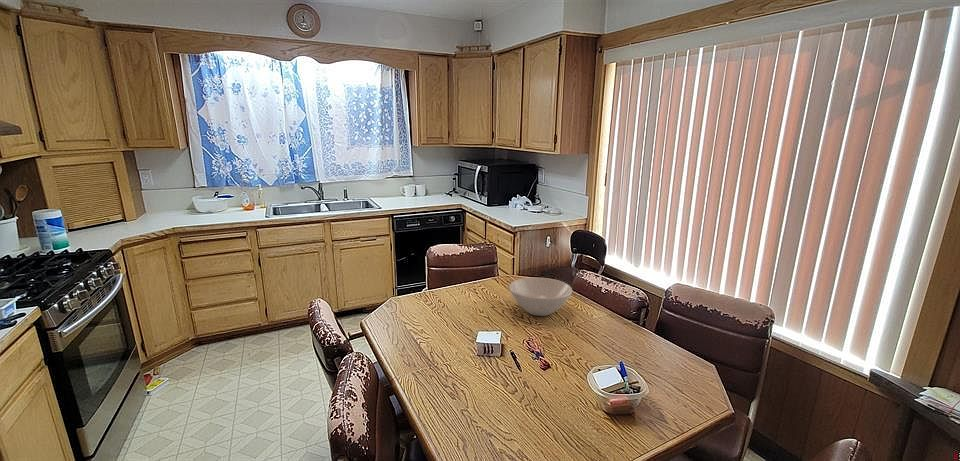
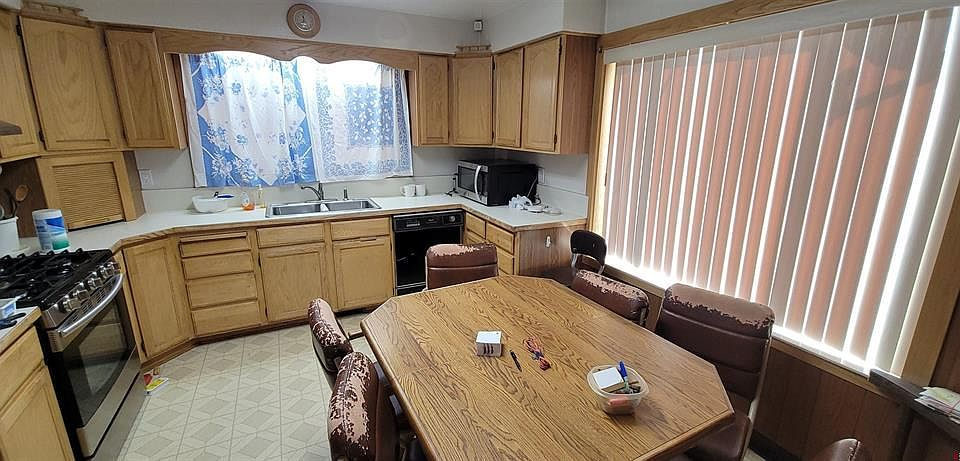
- bowl [508,277,573,317]
